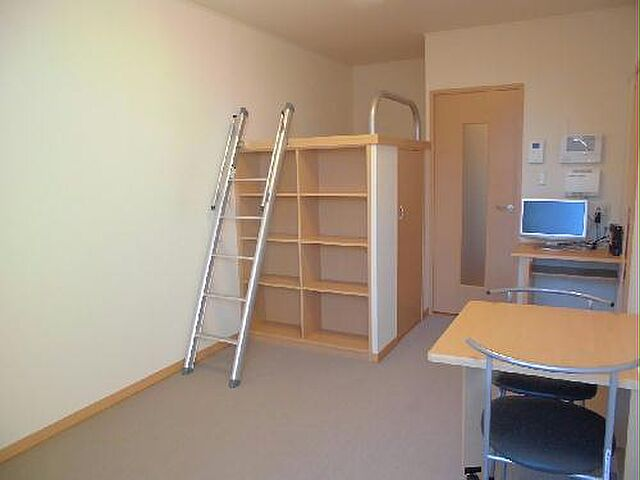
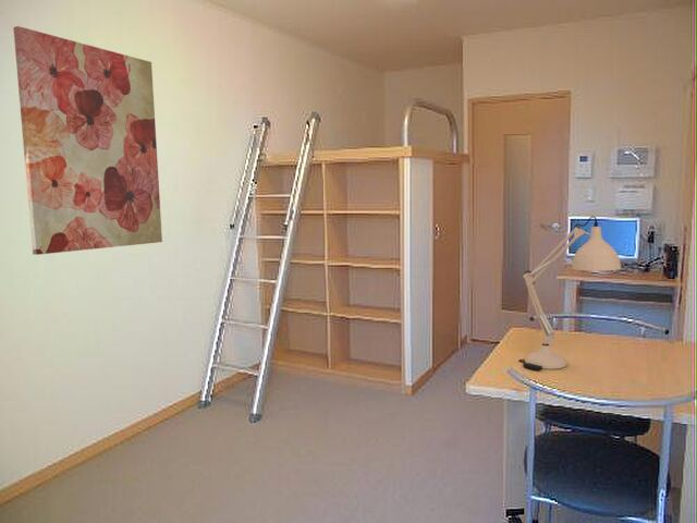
+ desk lamp [517,215,622,372]
+ wall art [12,25,163,256]
